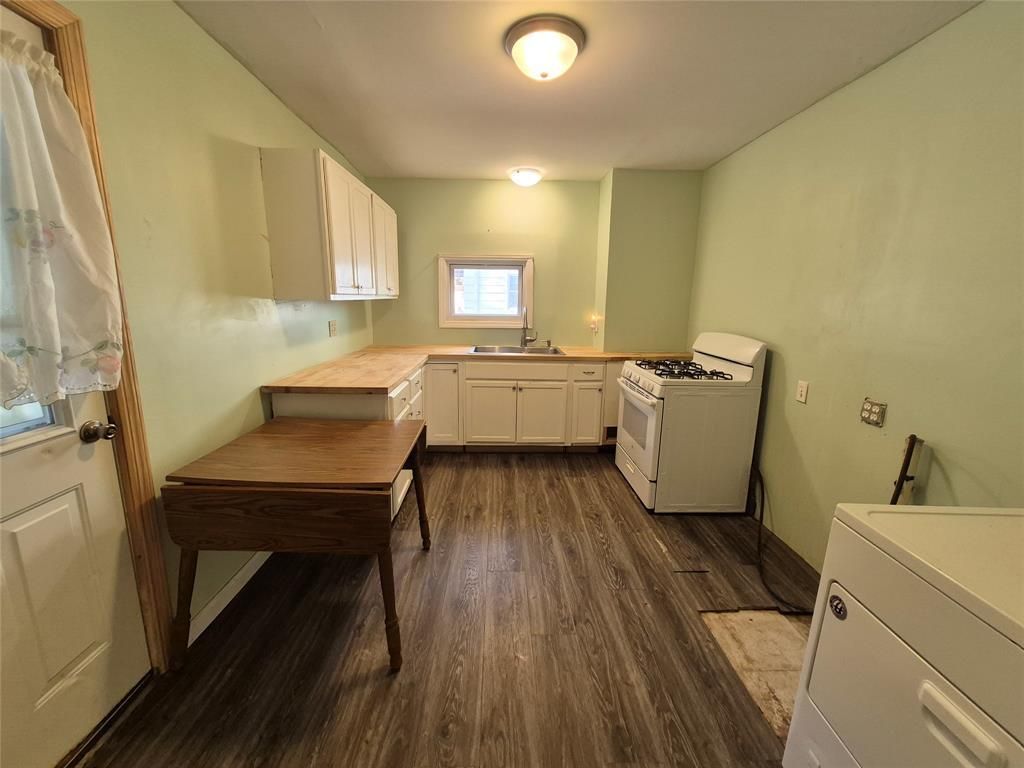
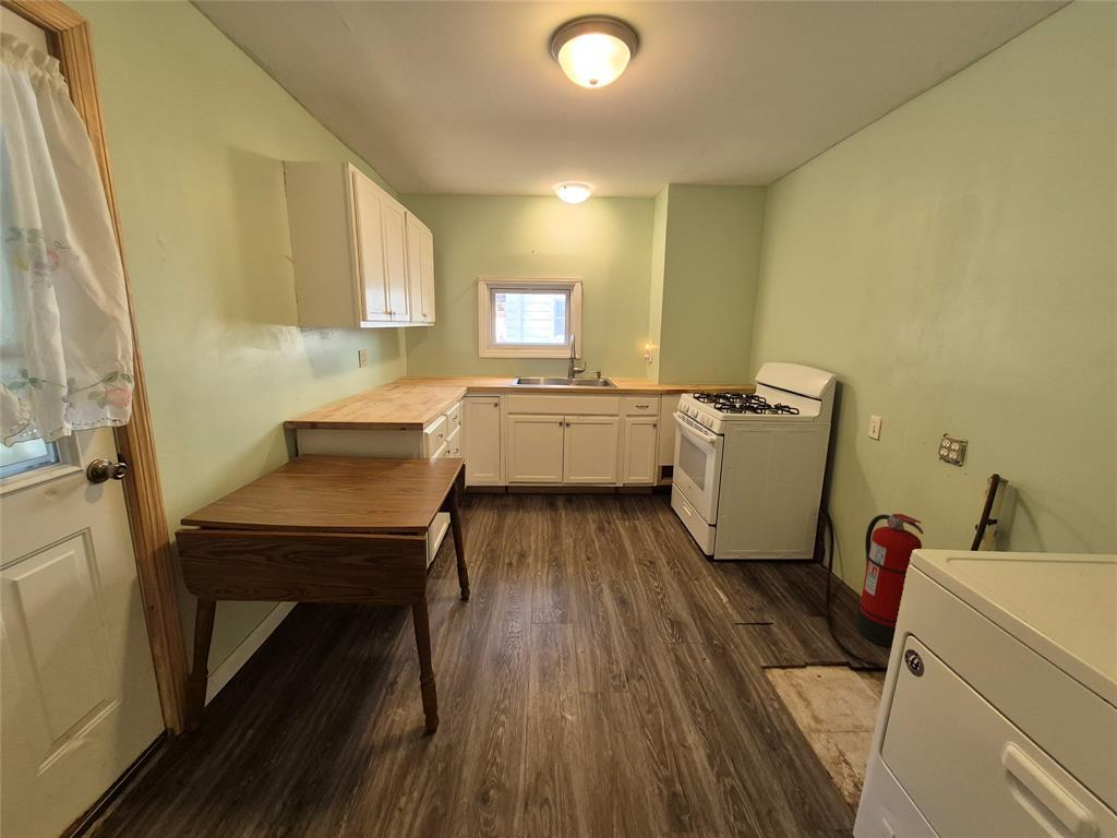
+ fire extinguisher [854,513,925,648]
